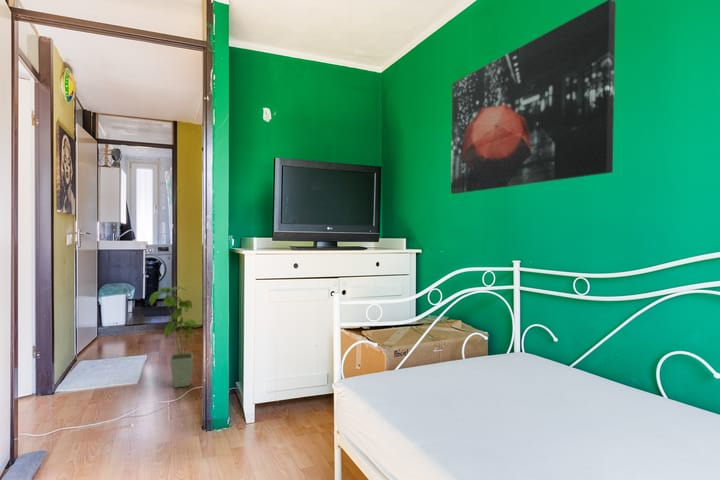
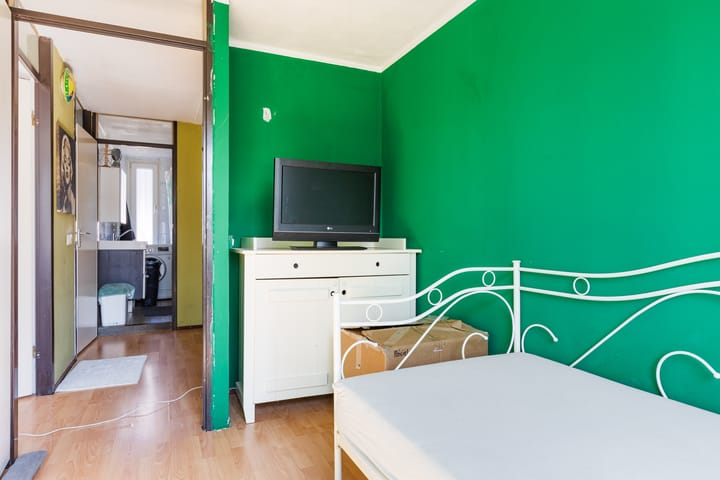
- wall art [450,0,617,195]
- house plant [148,286,204,389]
